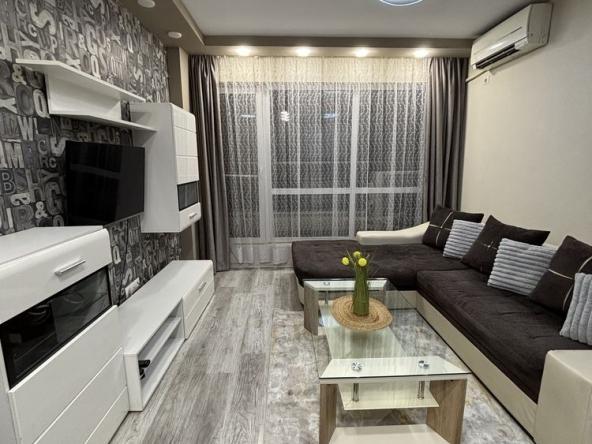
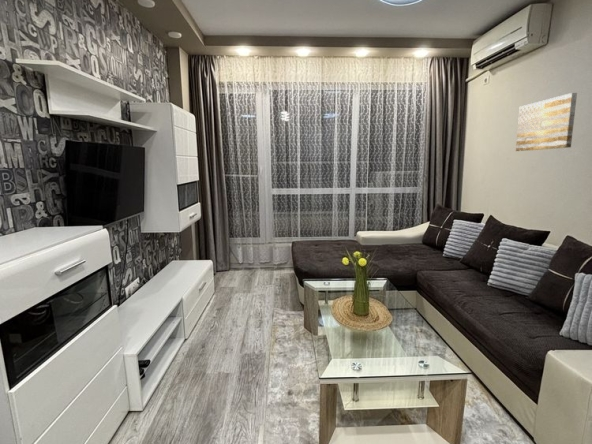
+ wall art [515,92,578,152]
